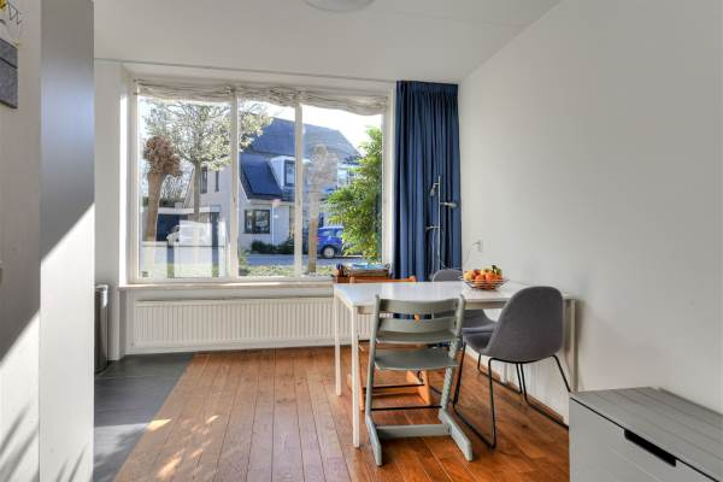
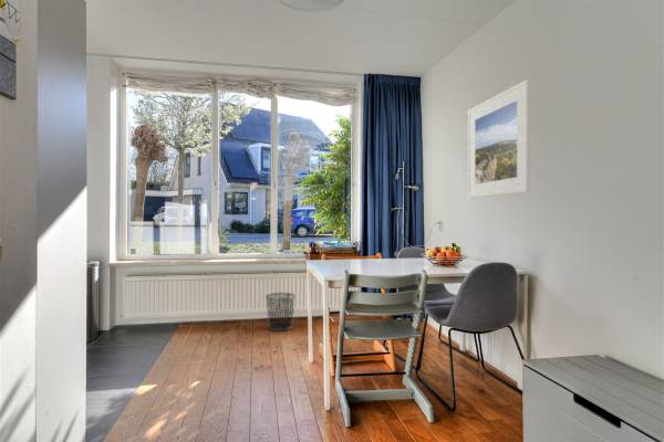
+ waste bin [264,292,297,332]
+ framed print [467,78,531,199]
